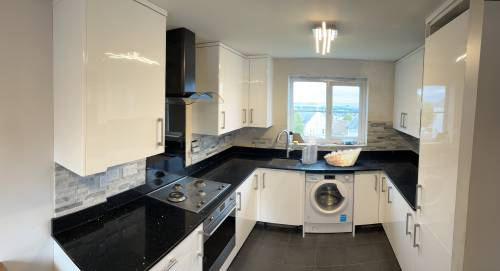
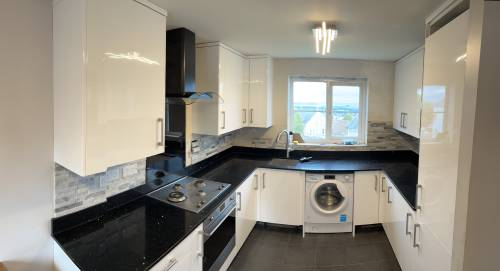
- fruit basket [323,147,363,167]
- knife block [301,134,319,166]
